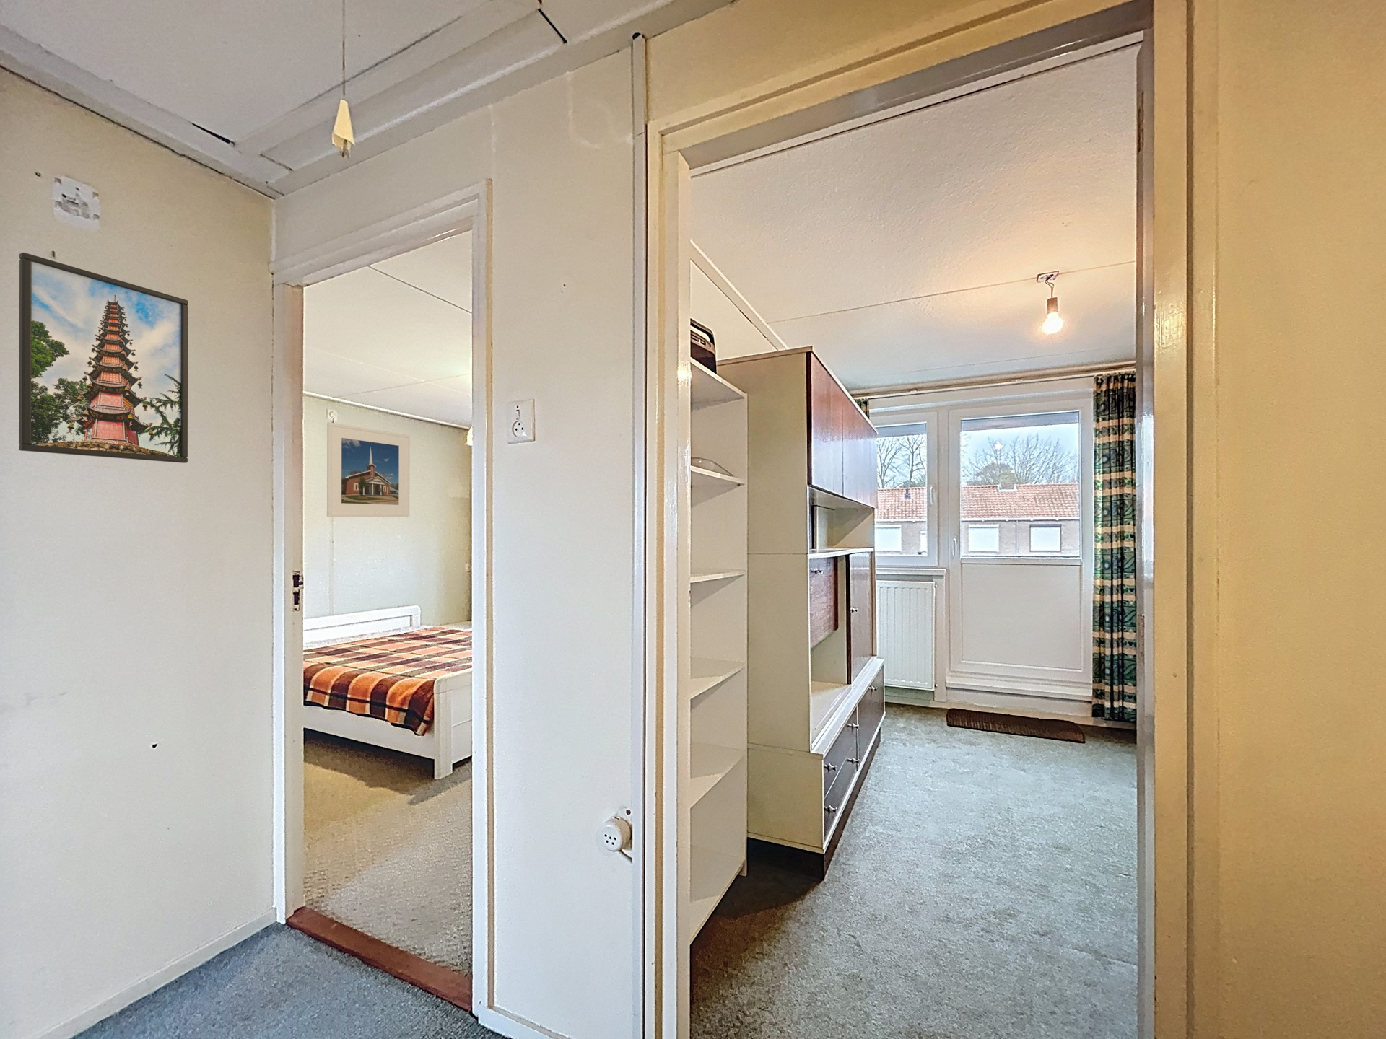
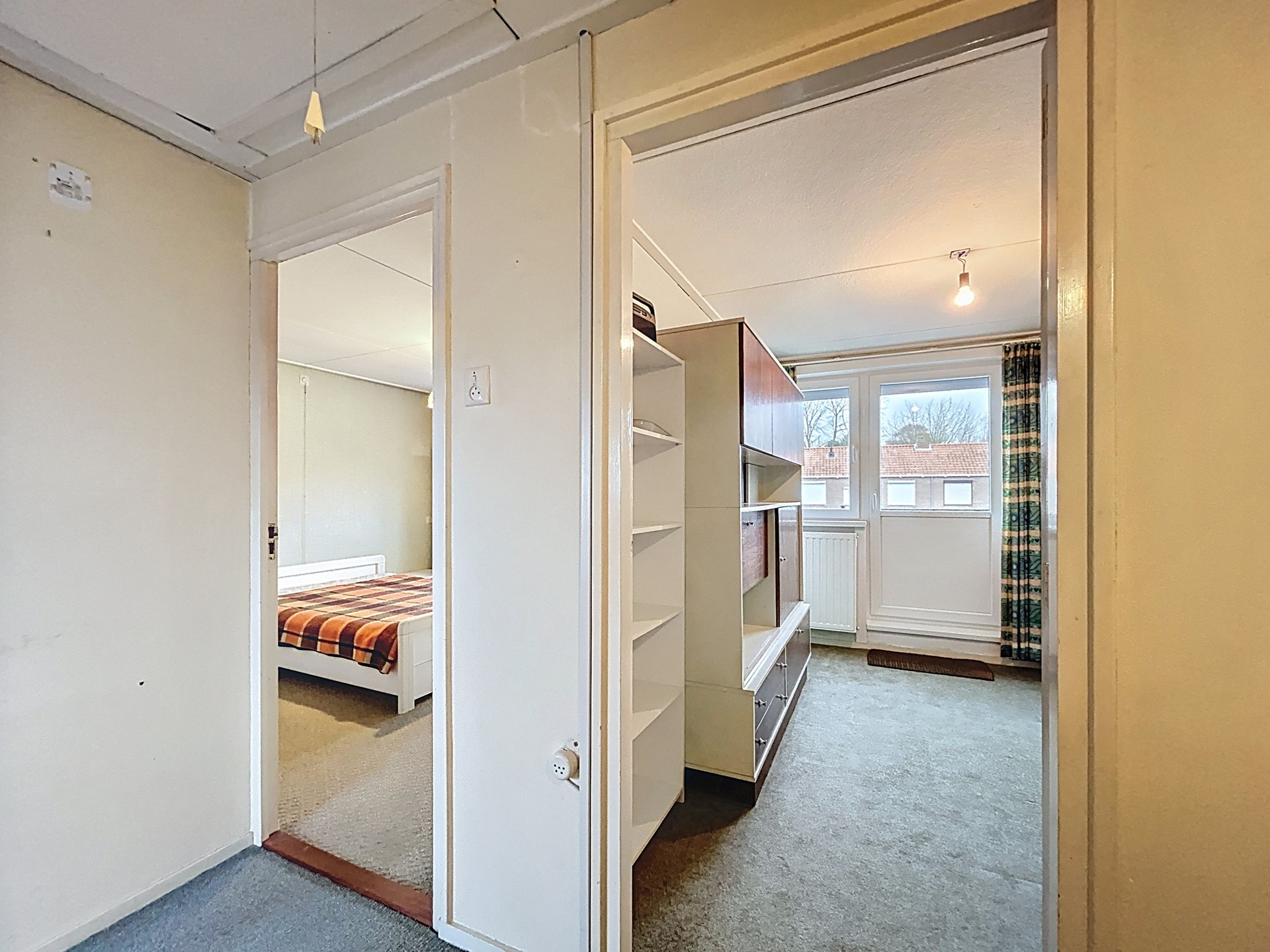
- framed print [19,252,189,464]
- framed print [326,421,410,518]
